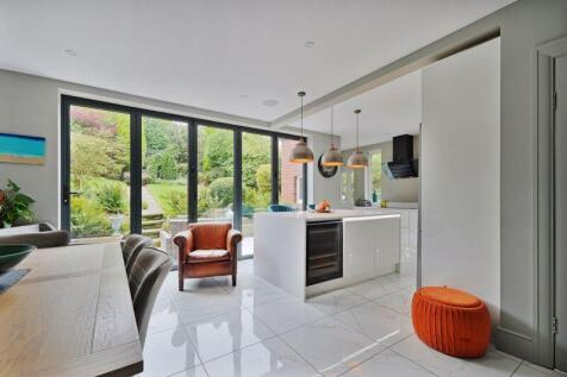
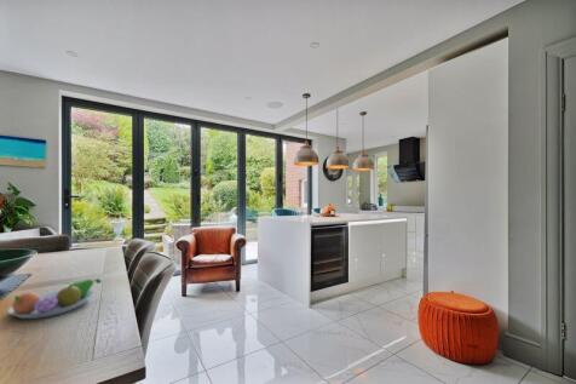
+ fruit bowl [6,277,103,320]
